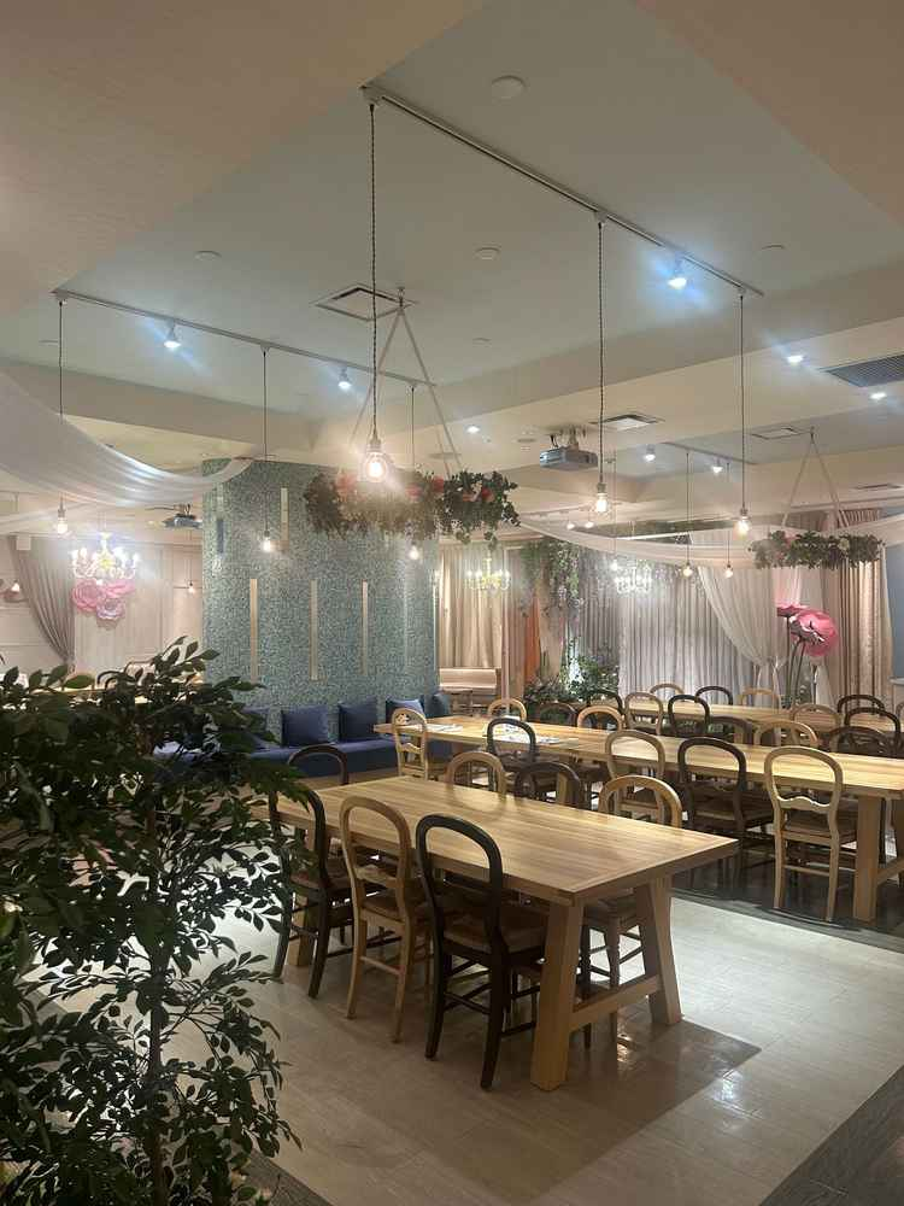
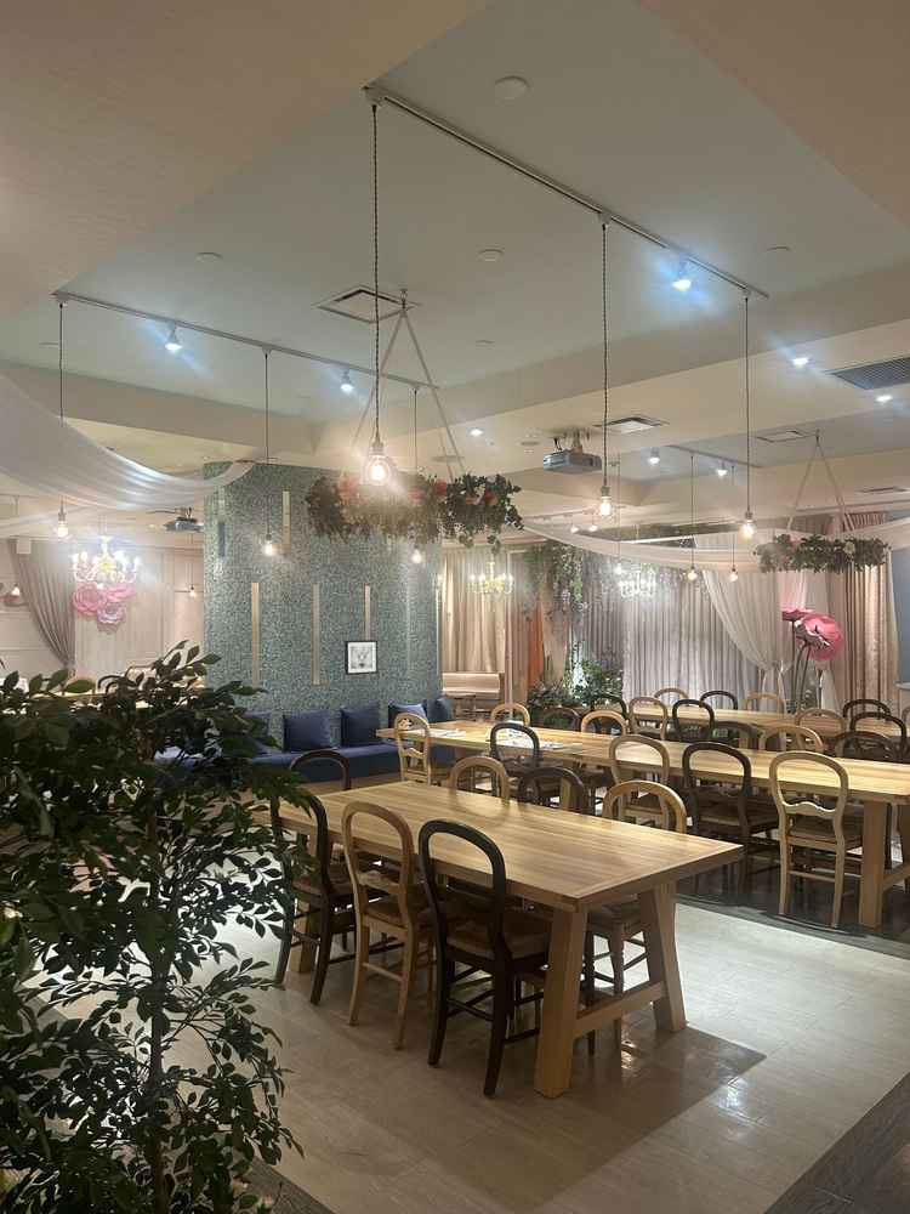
+ wall art [343,639,379,676]
